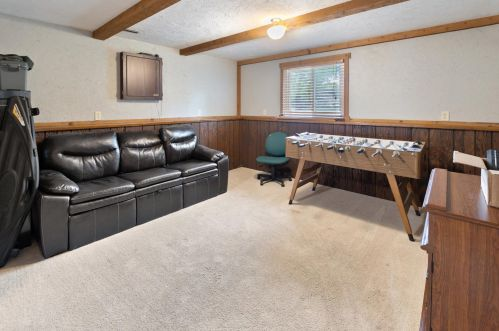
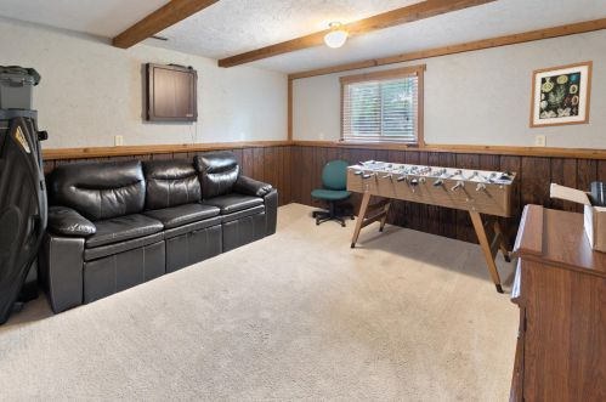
+ wall art [528,60,594,130]
